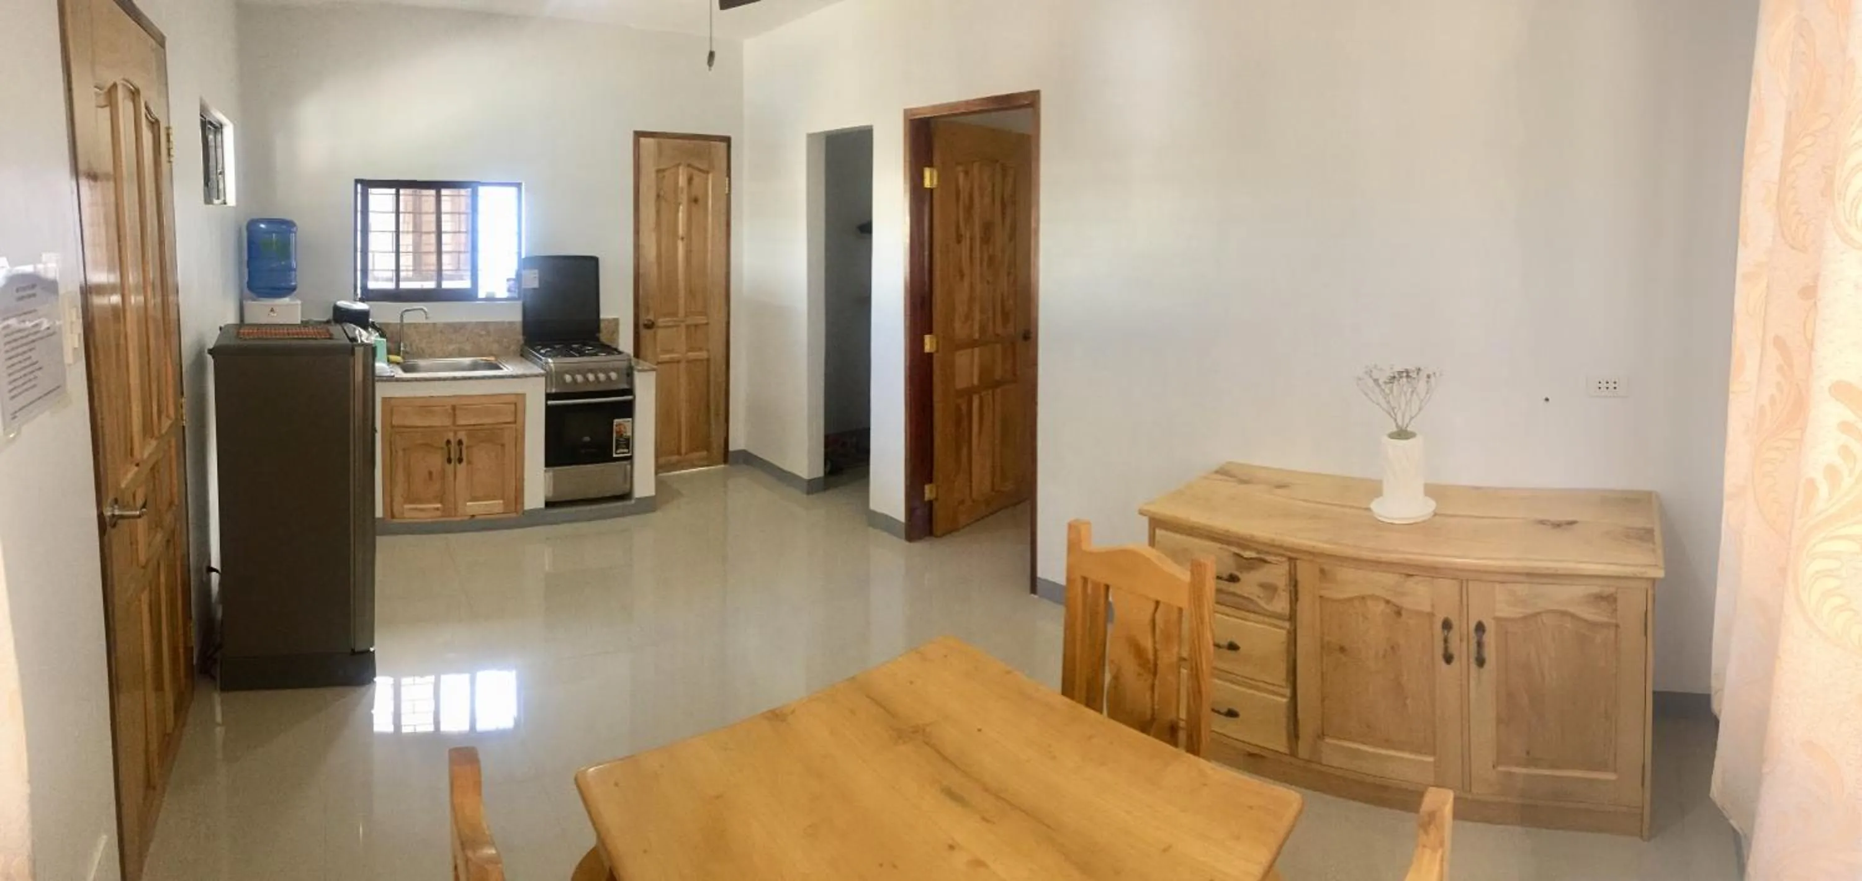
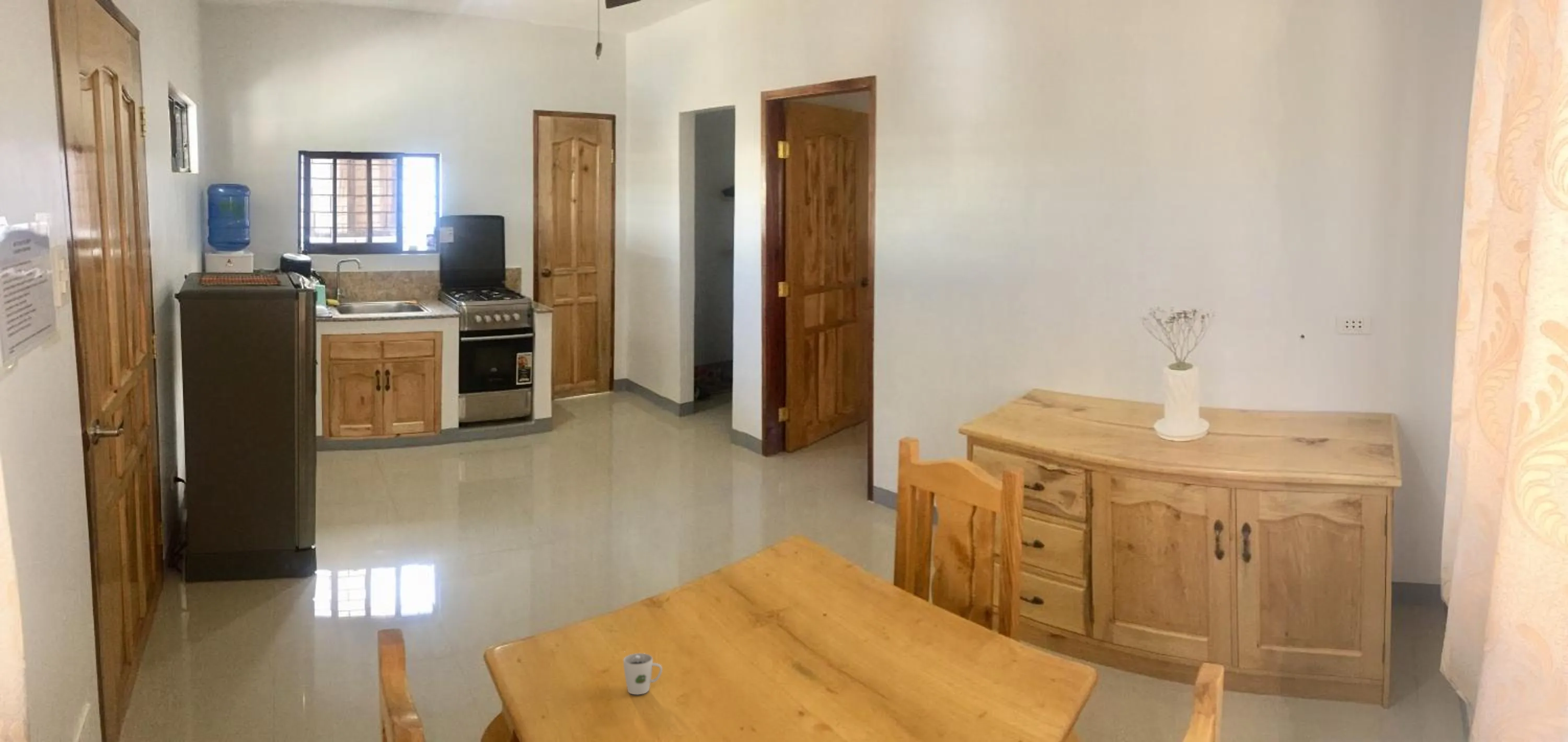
+ cup [622,651,663,695]
